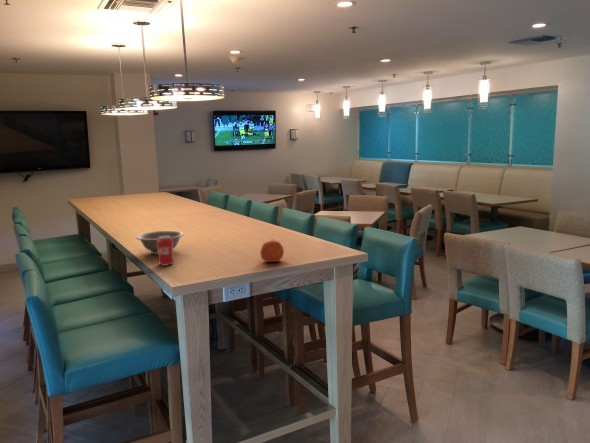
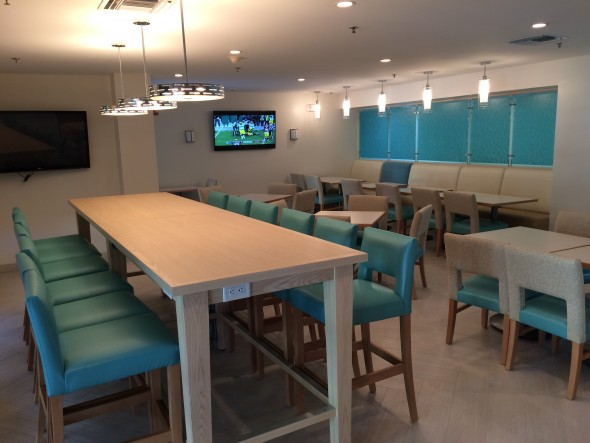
- decorative bowl [135,230,185,255]
- apple [259,239,285,263]
- beverage can [157,236,175,267]
